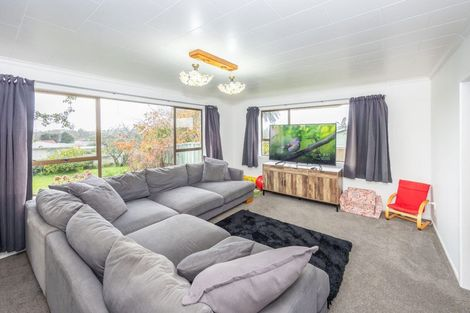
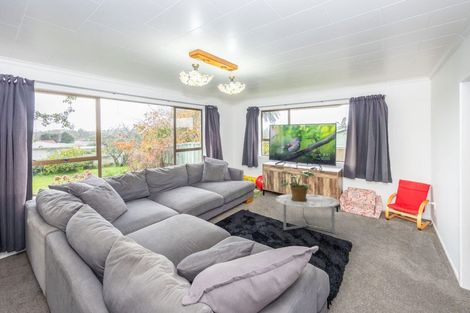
+ coffee table [275,193,341,234]
+ potted plant [279,170,315,202]
